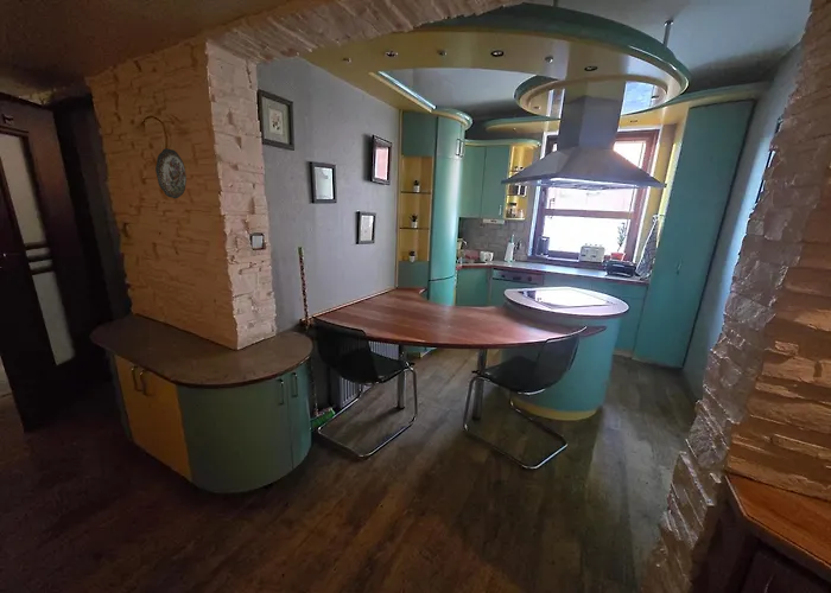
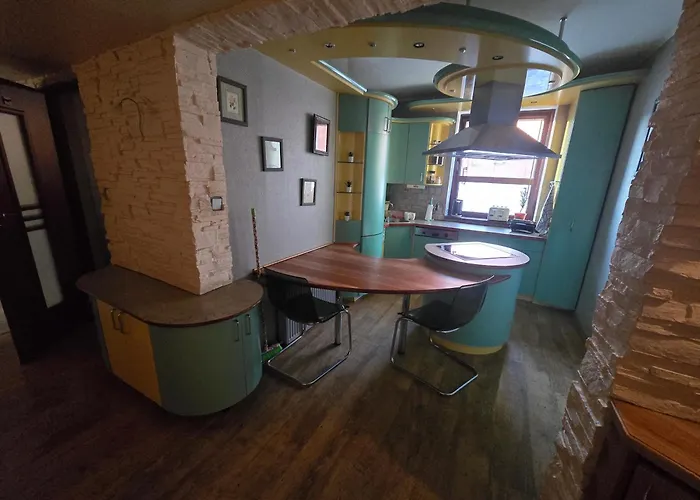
- decorative plate [154,147,188,199]
